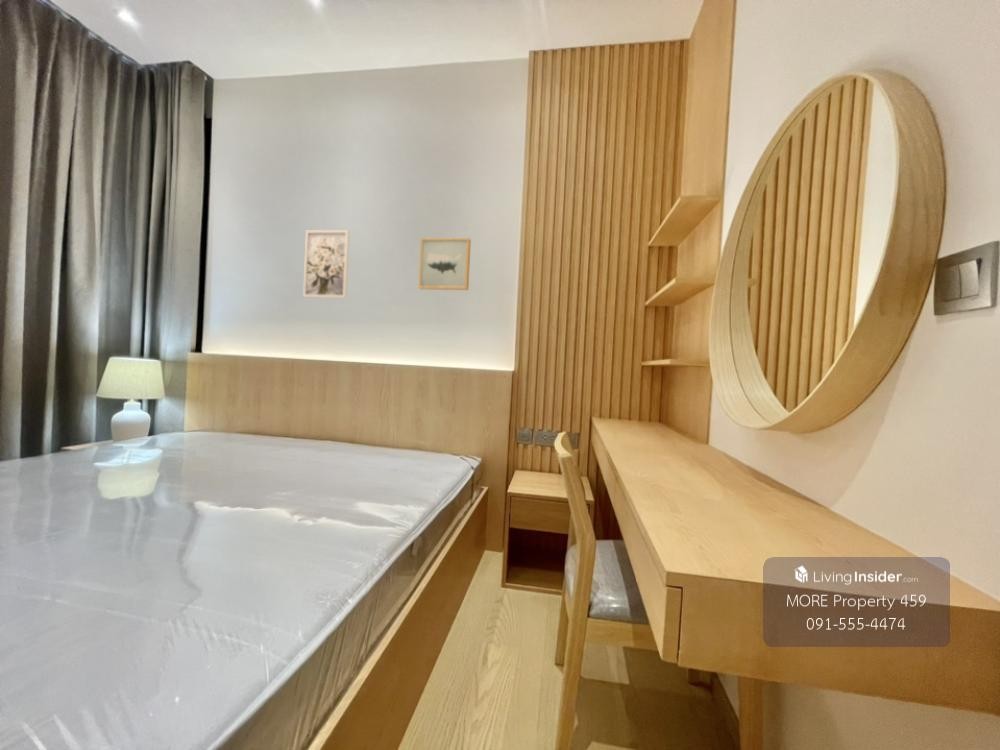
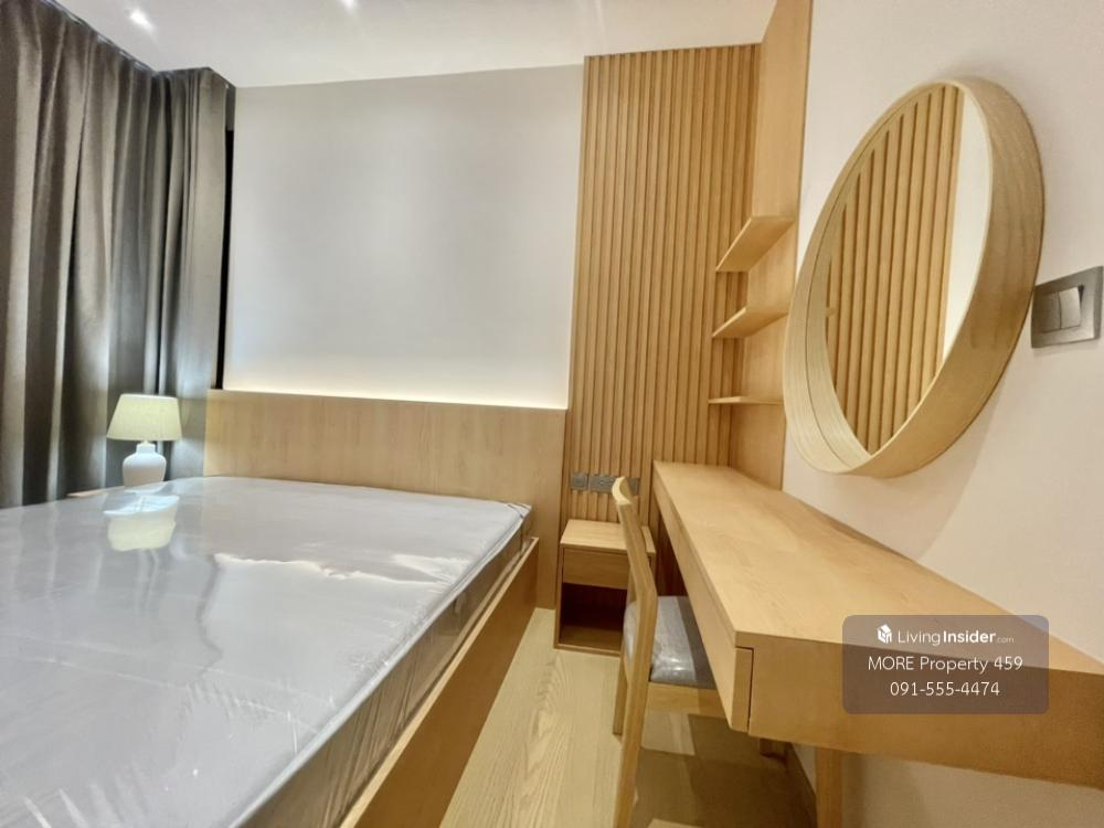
- wall art [418,237,472,291]
- wall art [302,229,351,299]
